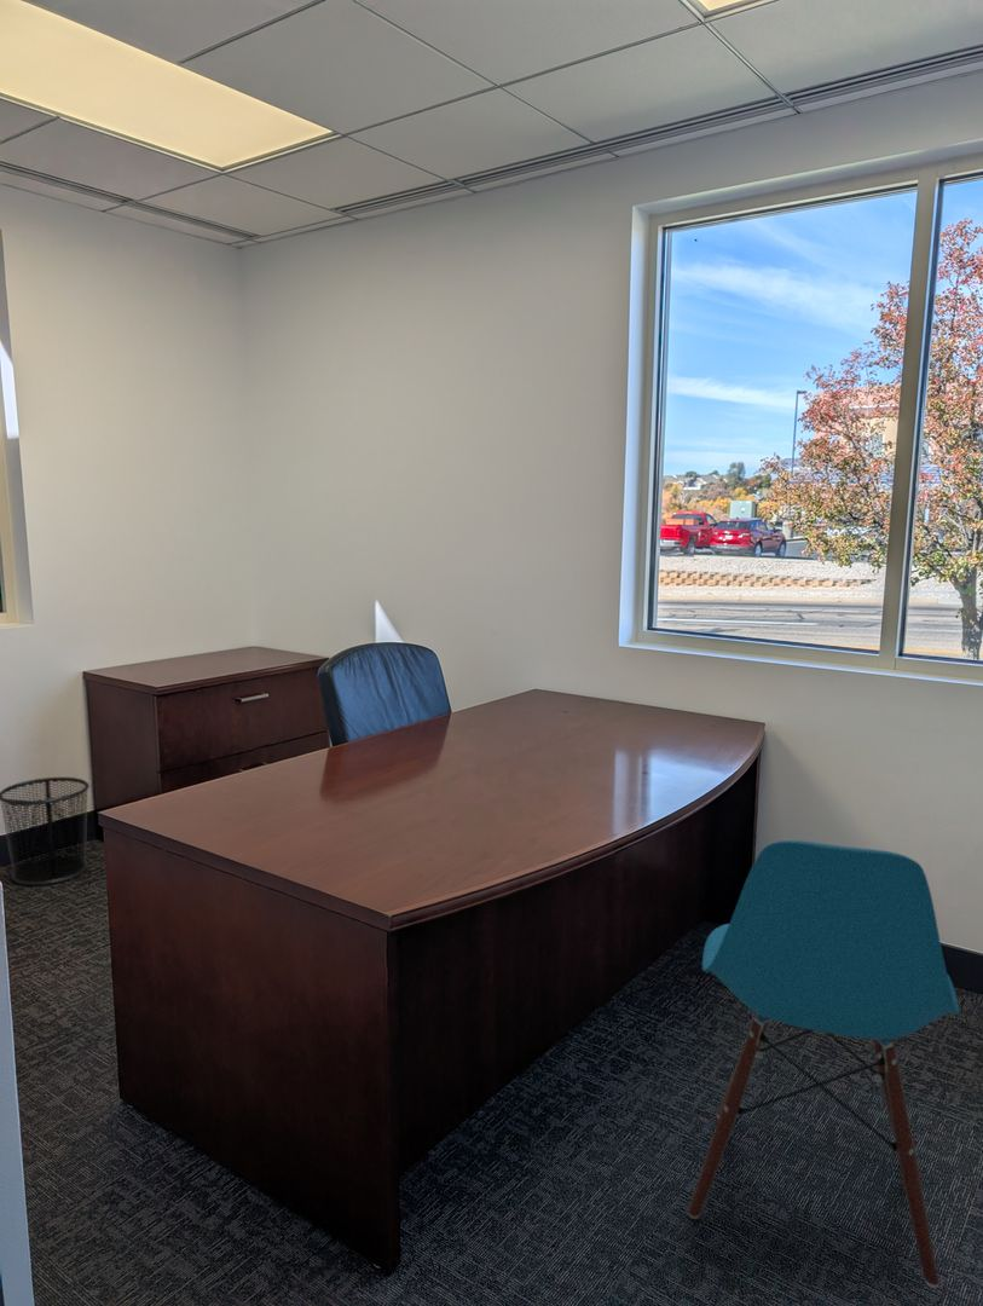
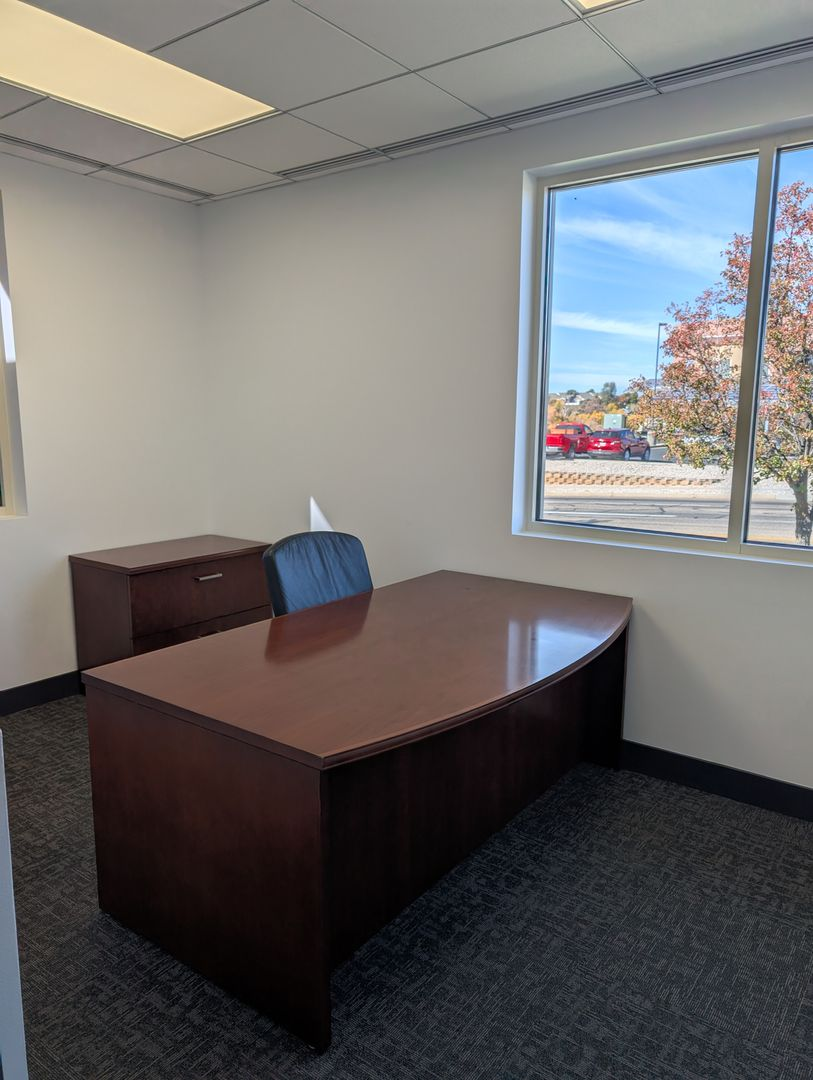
- waste bin [0,776,91,886]
- chair [687,839,960,1289]
